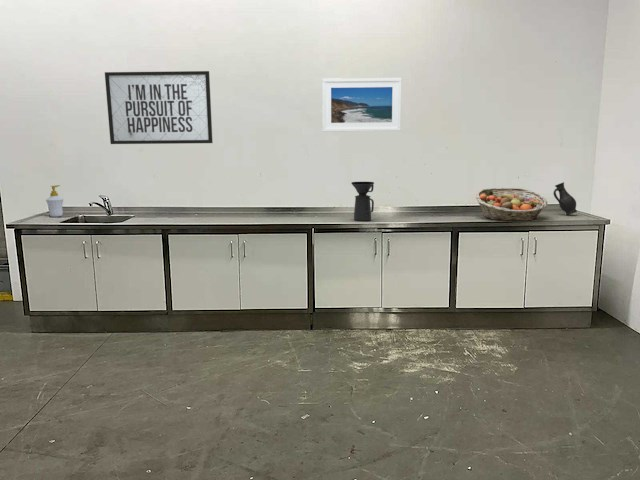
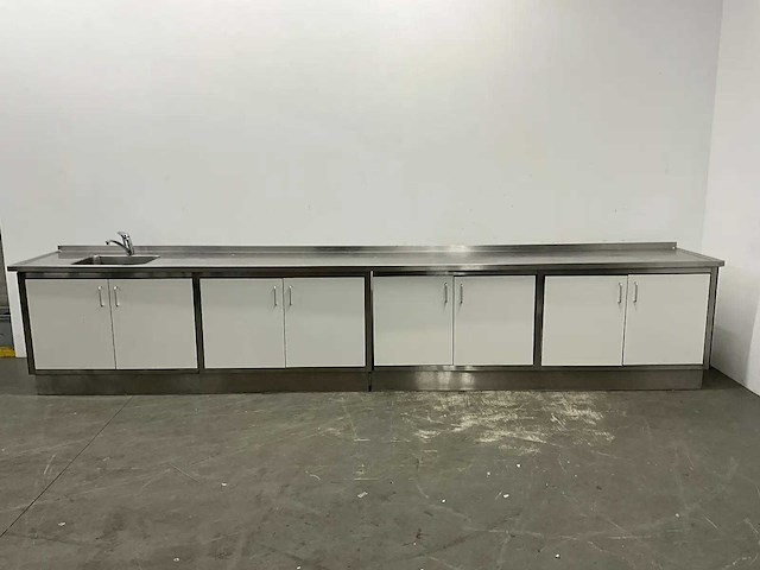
- coffee maker [350,181,375,222]
- mirror [104,70,214,145]
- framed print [321,77,402,133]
- fruit basket [475,187,548,222]
- soap bottle [45,184,64,218]
- jug [552,181,578,216]
